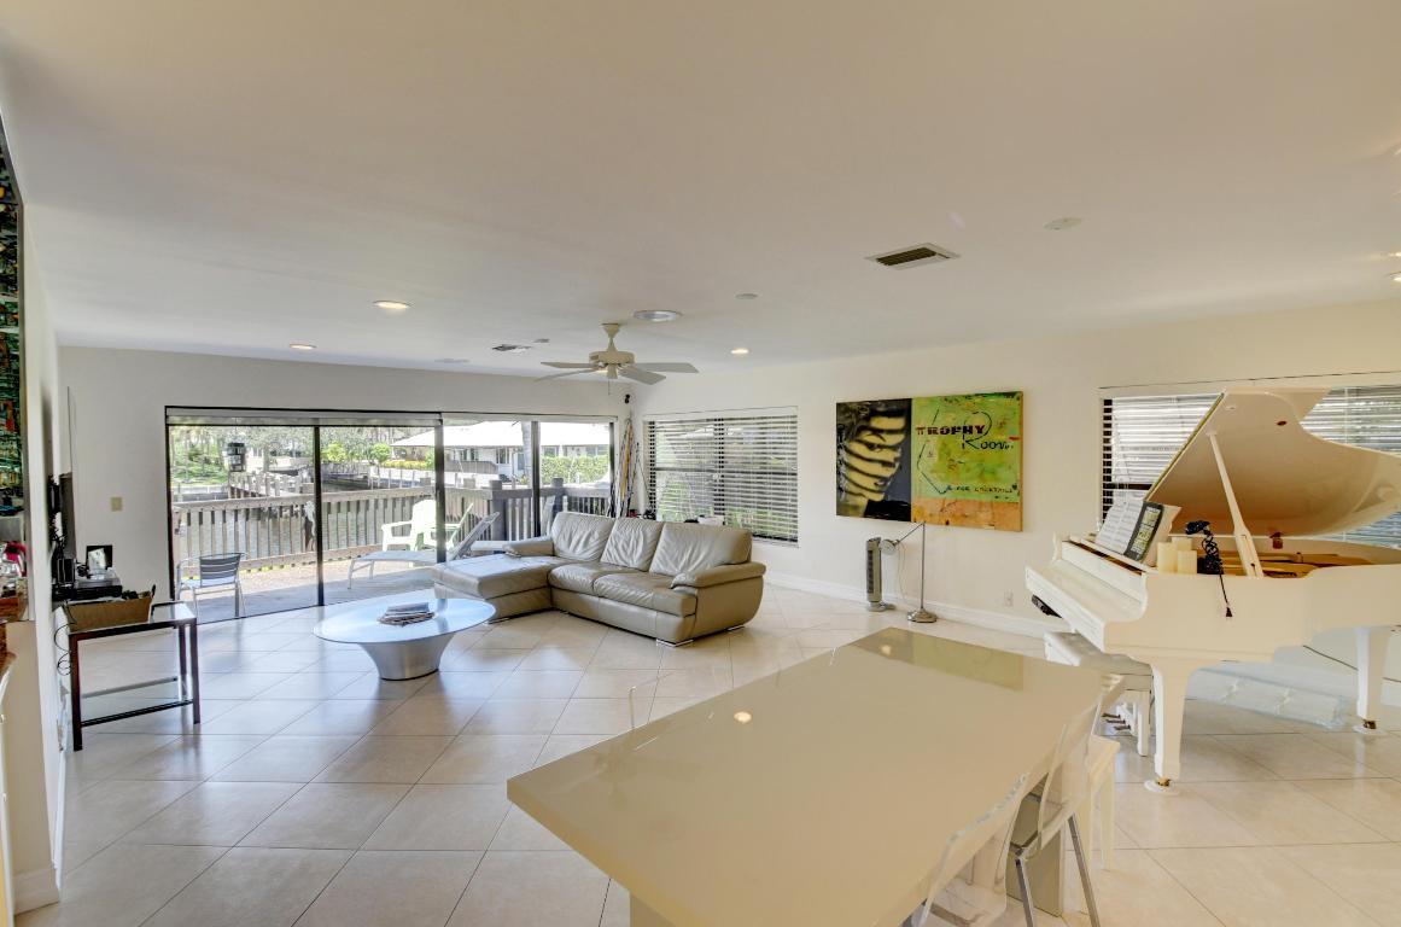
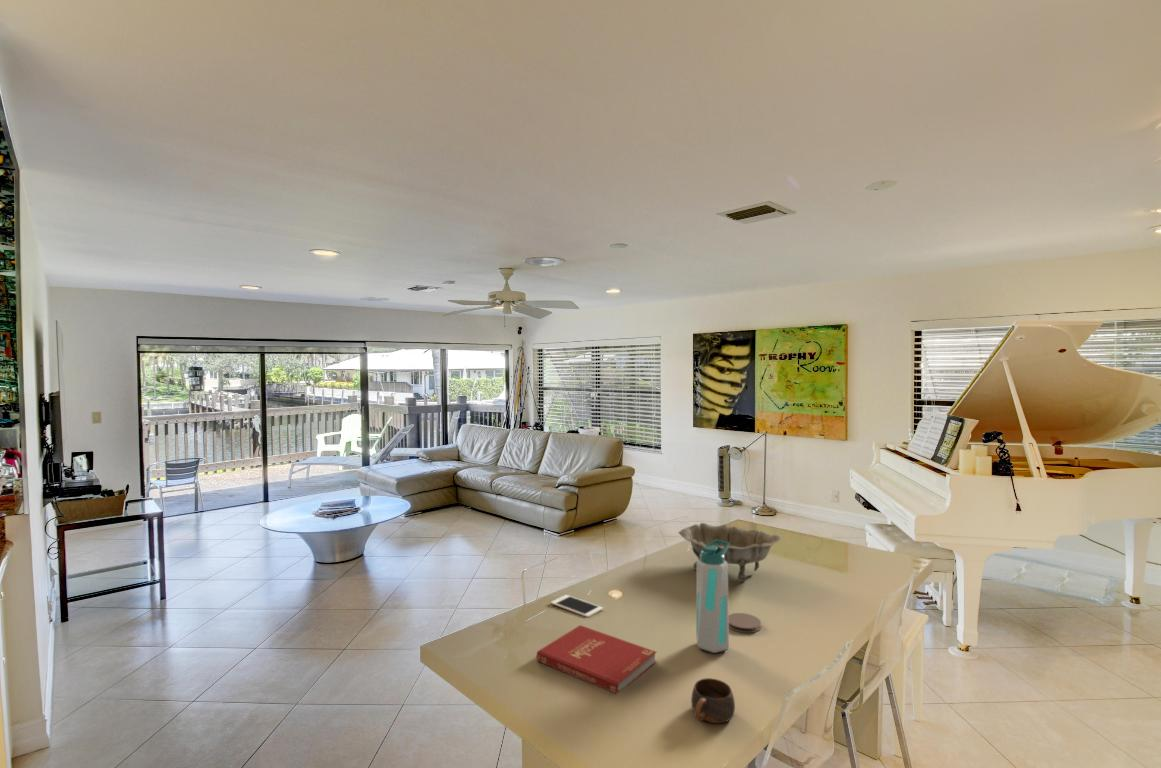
+ cell phone [550,594,604,618]
+ book [535,624,658,695]
+ cup [690,677,736,724]
+ water bottle [695,539,730,654]
+ coaster [728,612,762,634]
+ decorative bowl [677,522,782,583]
